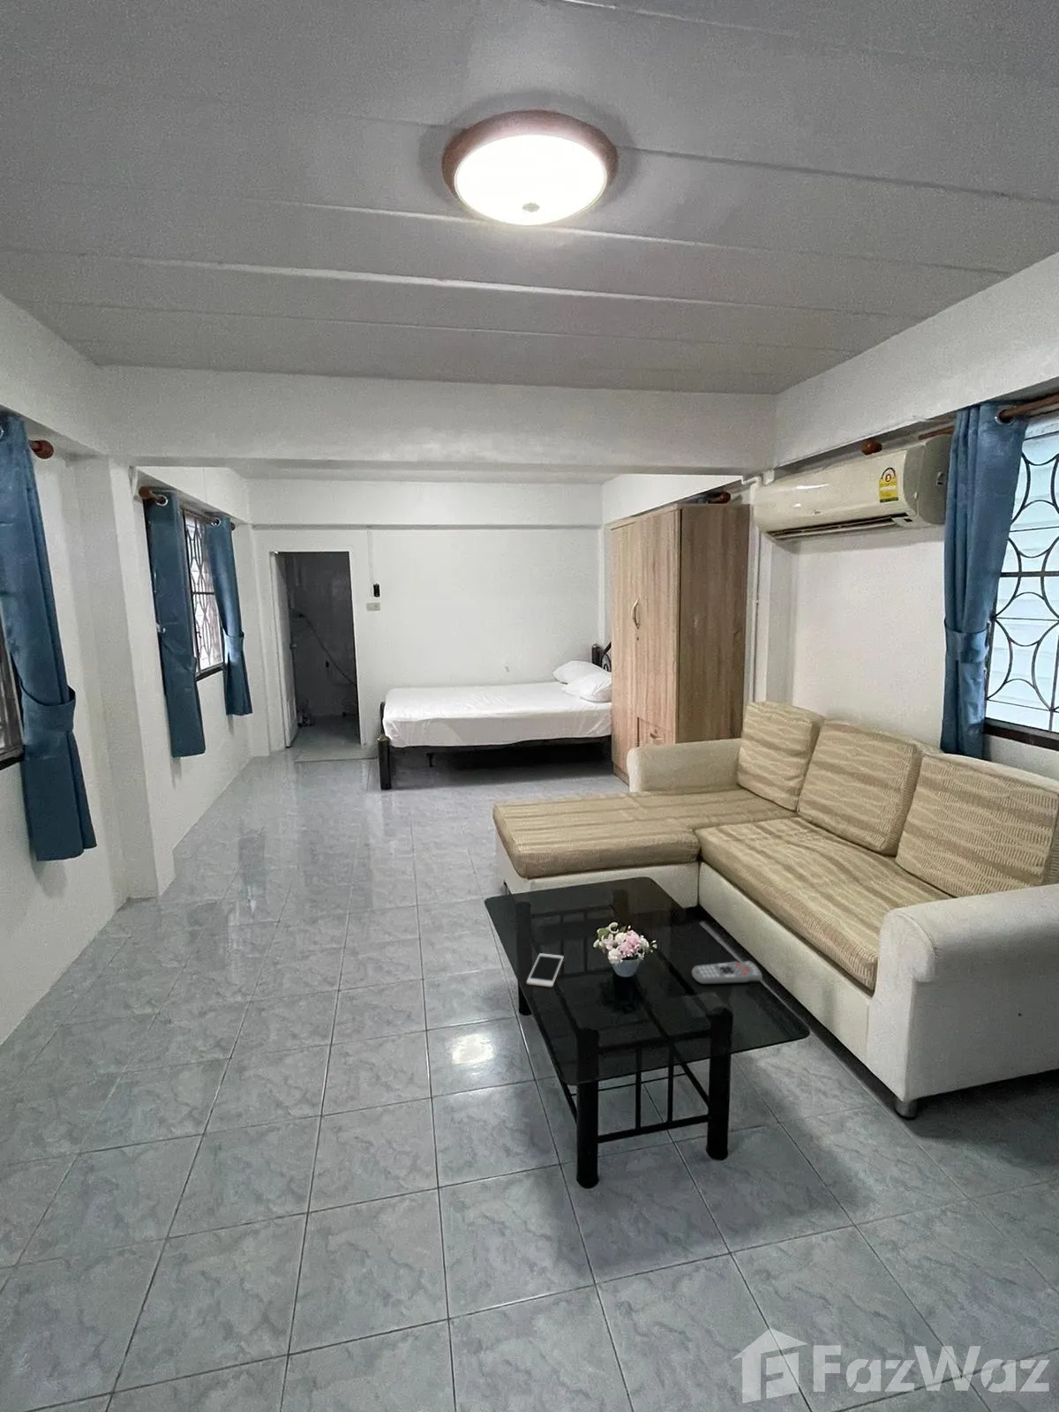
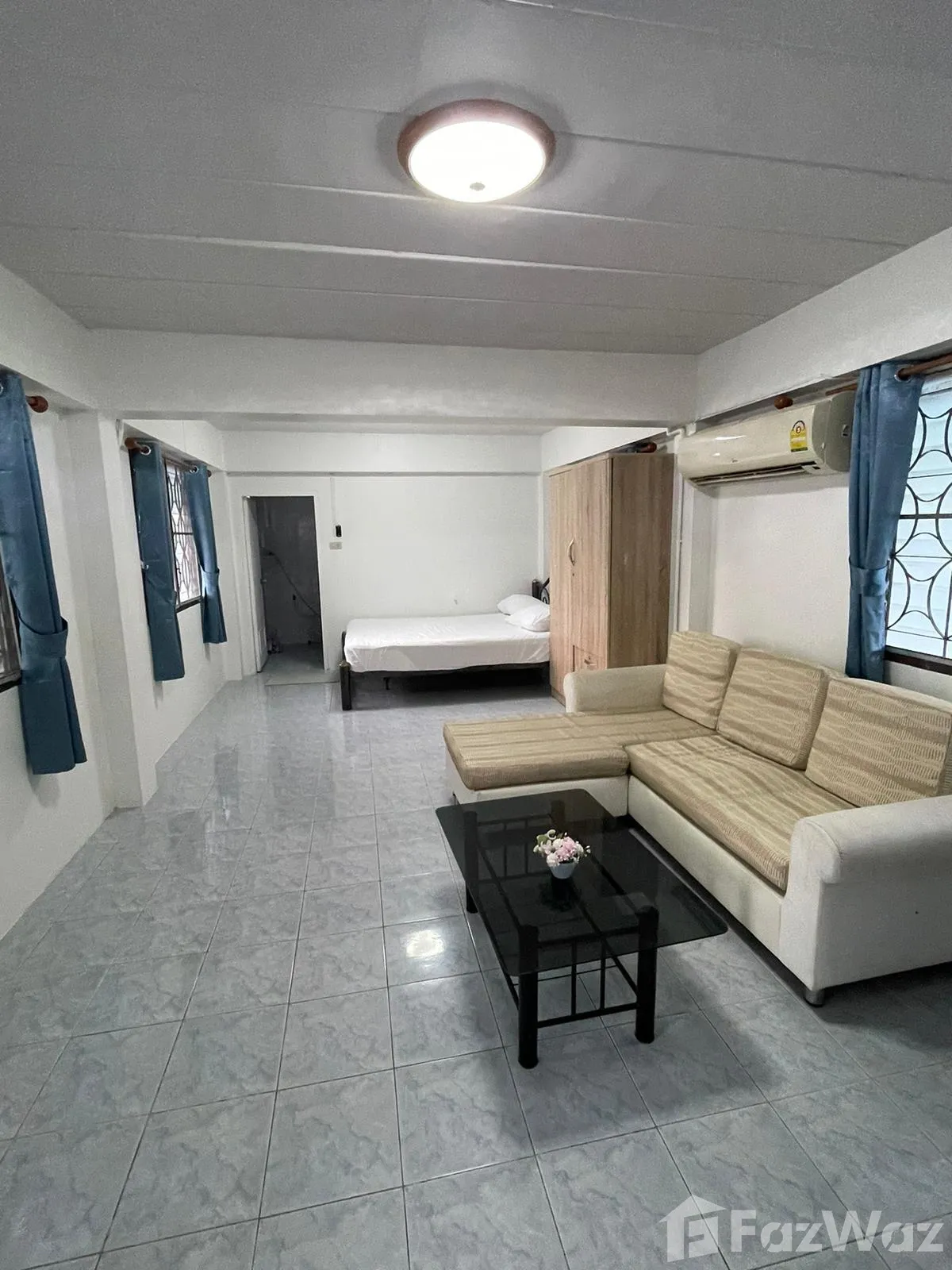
- remote control [691,961,763,985]
- cell phone [526,952,565,987]
